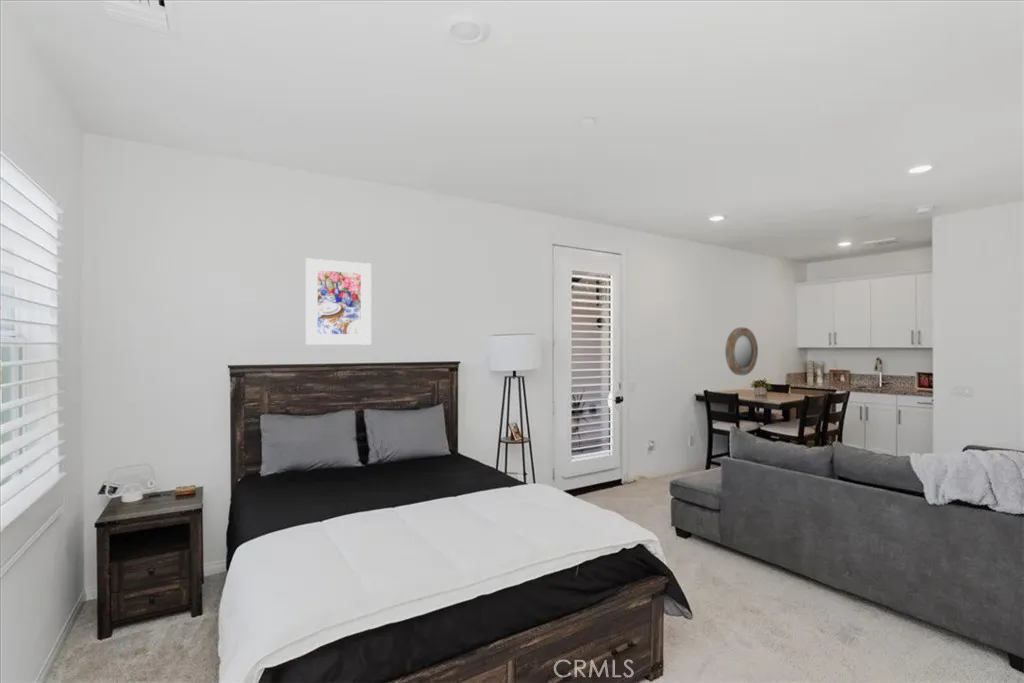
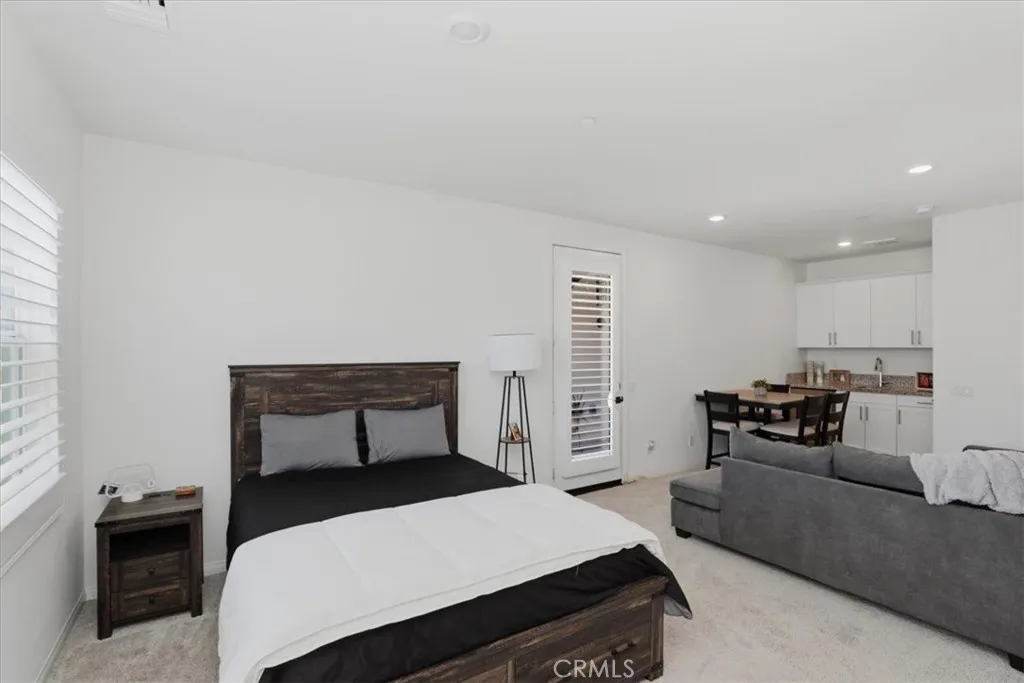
- home mirror [724,326,759,376]
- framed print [305,258,372,346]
